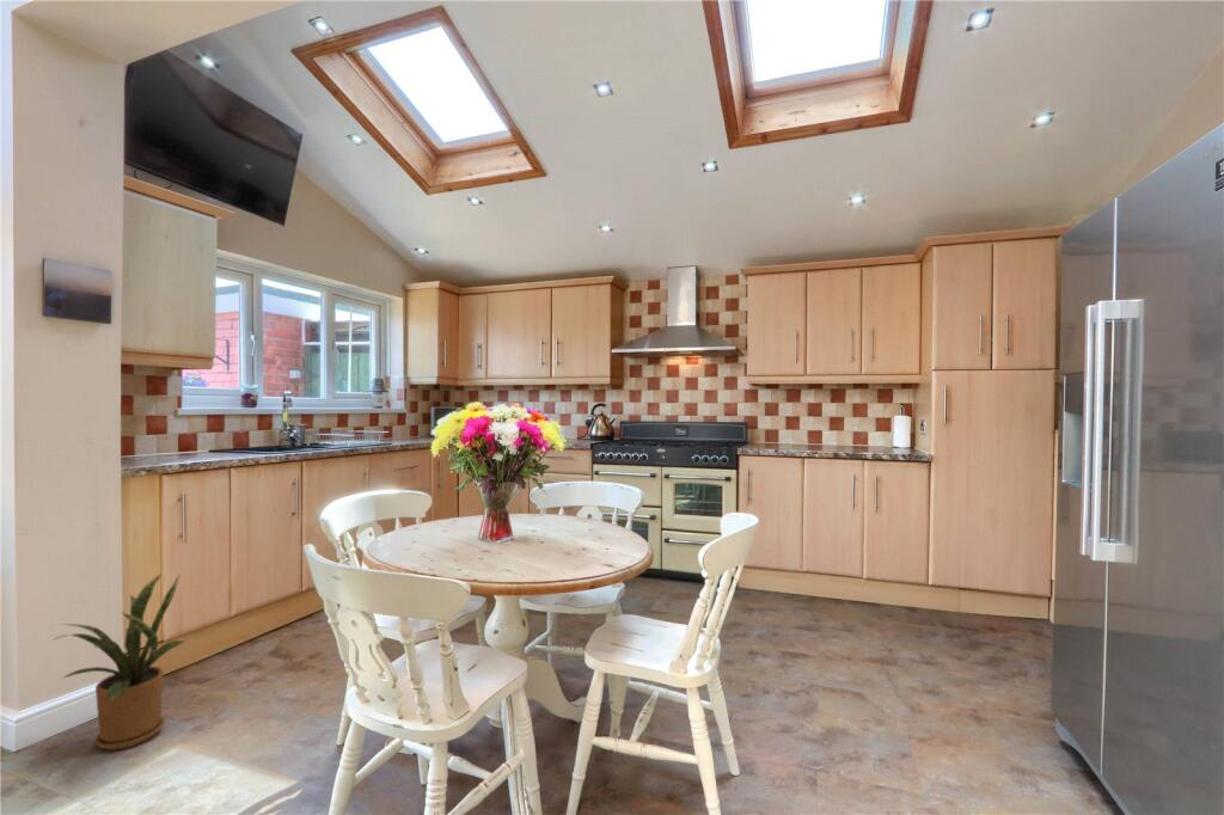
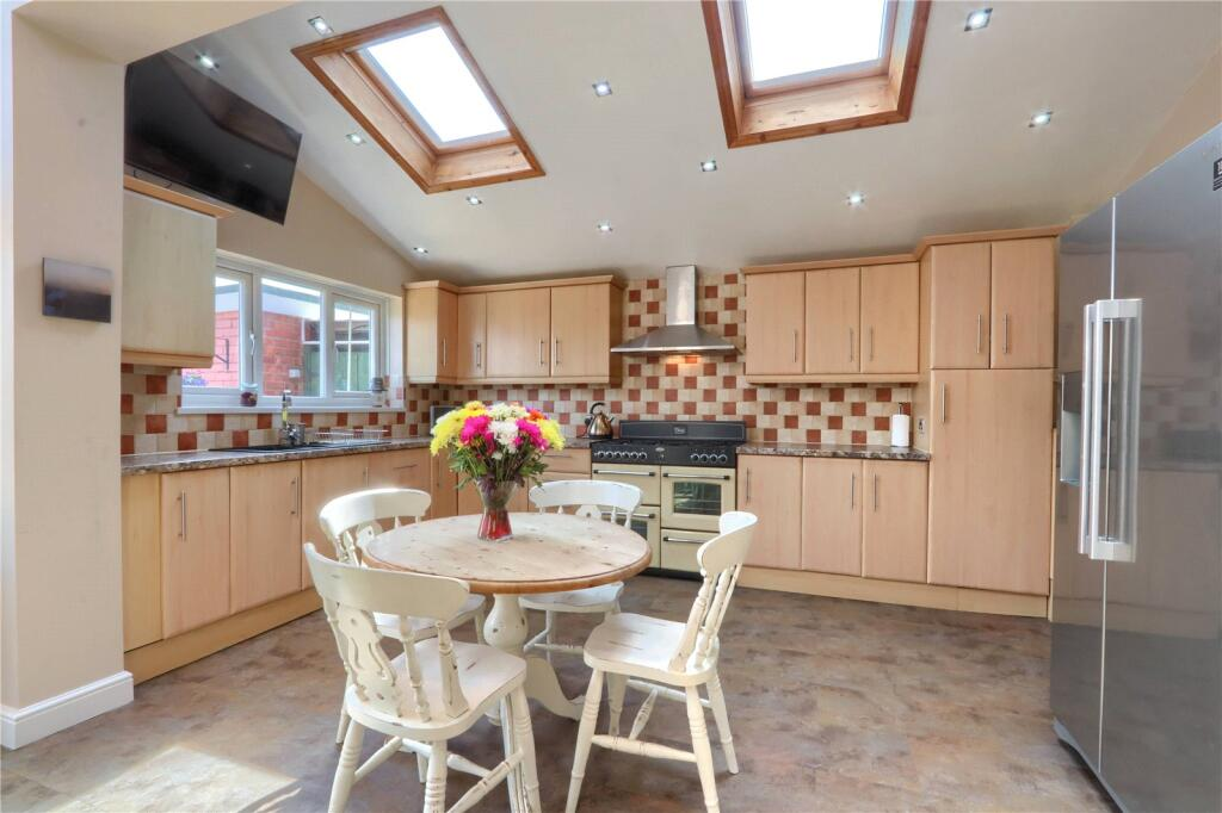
- house plant [53,574,188,750]
